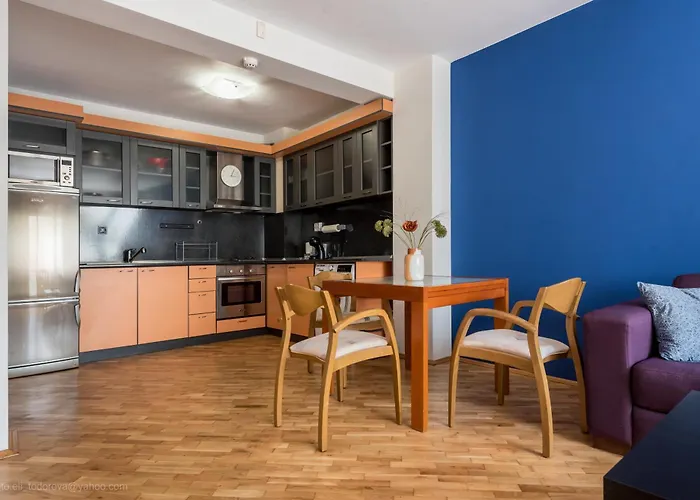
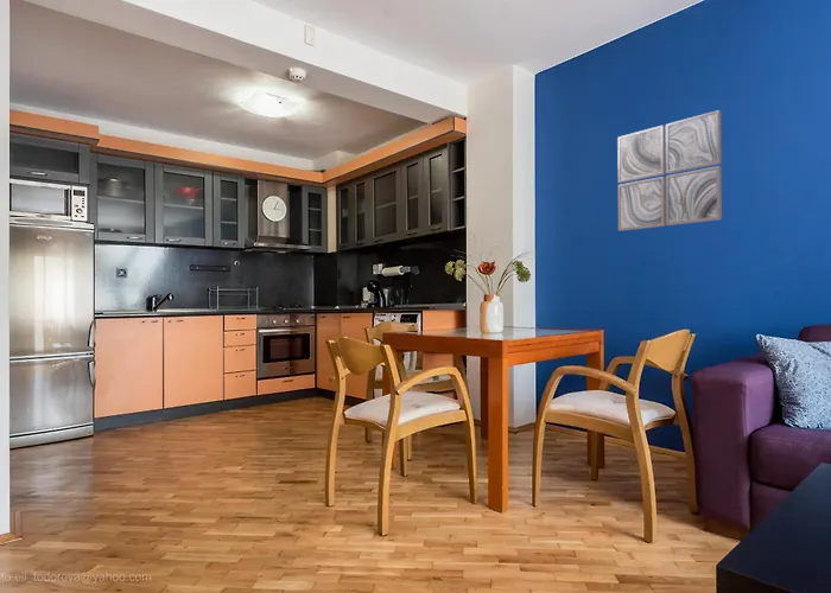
+ wall art [616,109,723,232]
